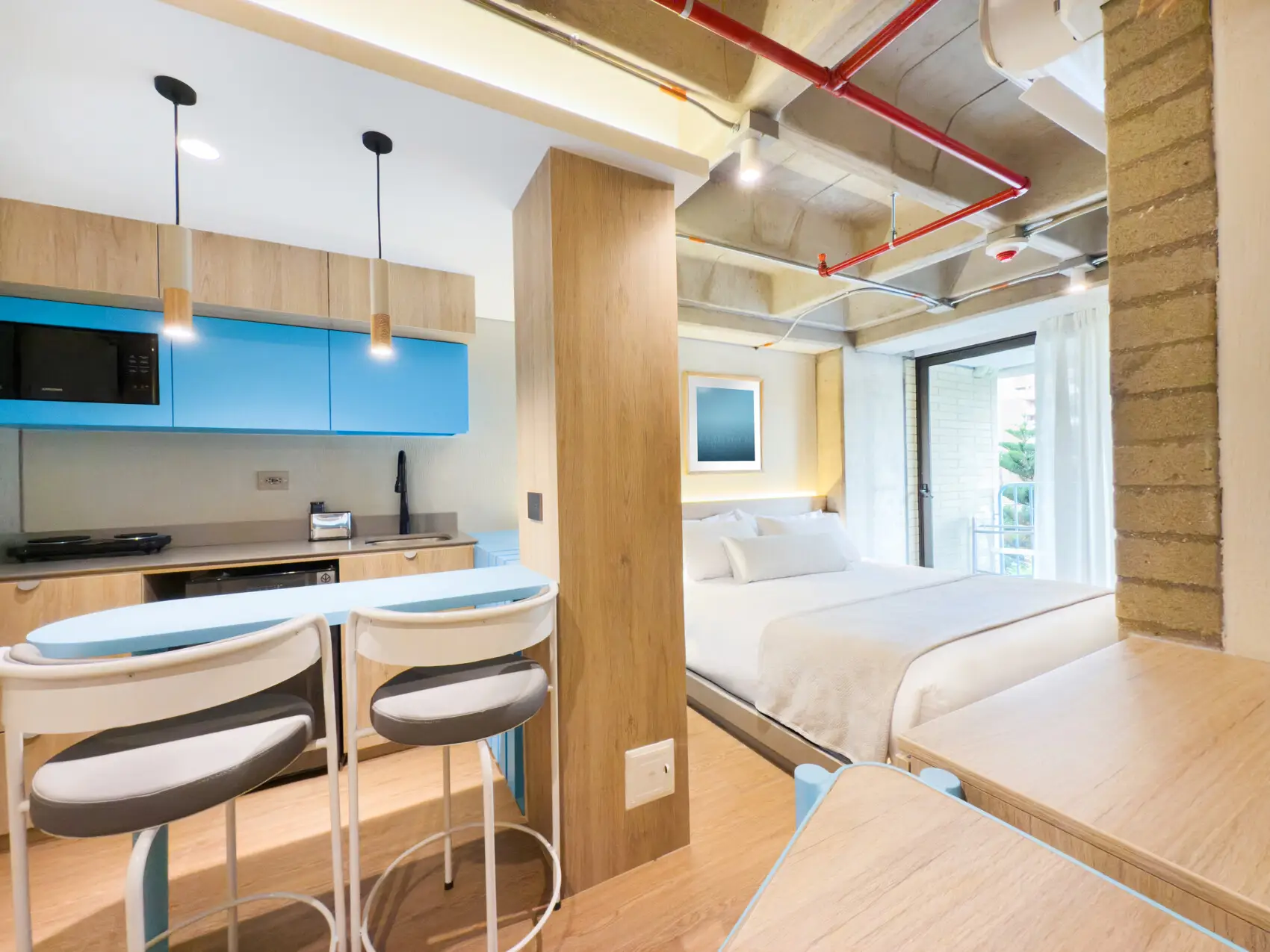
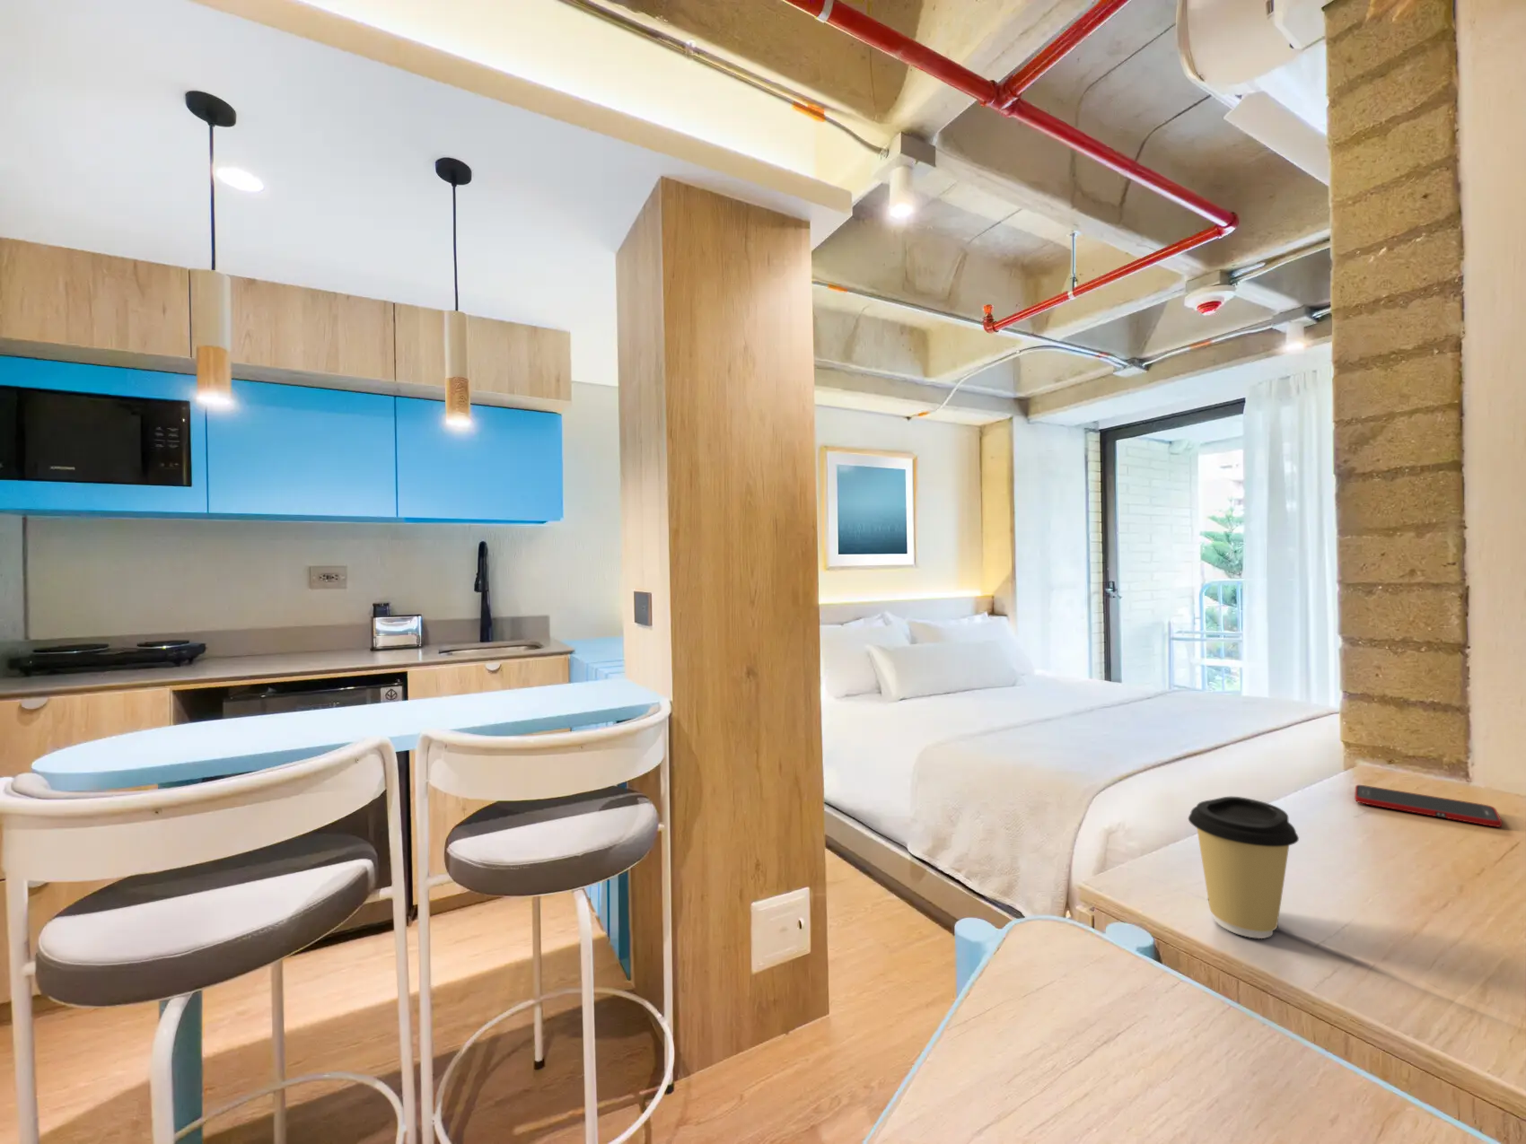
+ cell phone [1354,785,1503,828]
+ coffee cup [1187,796,1300,940]
